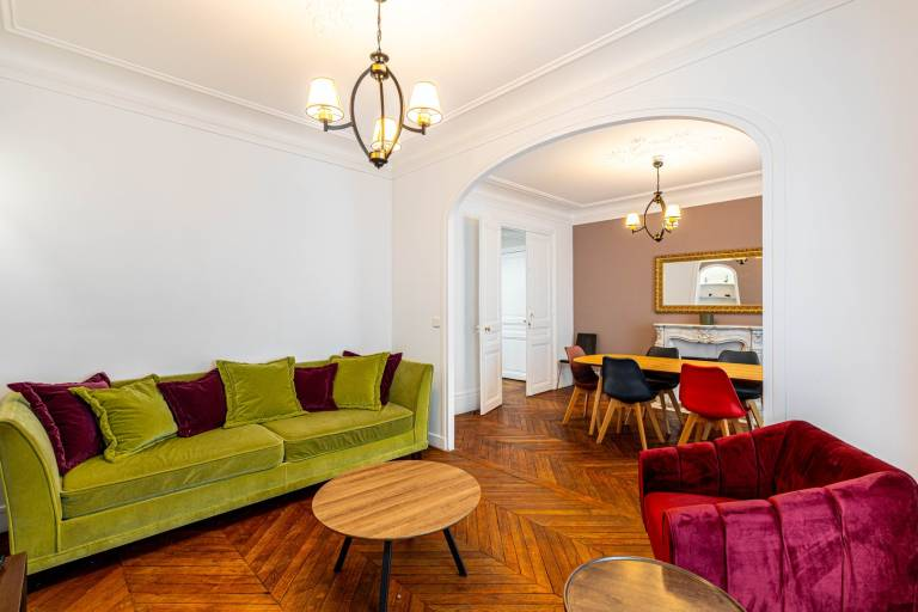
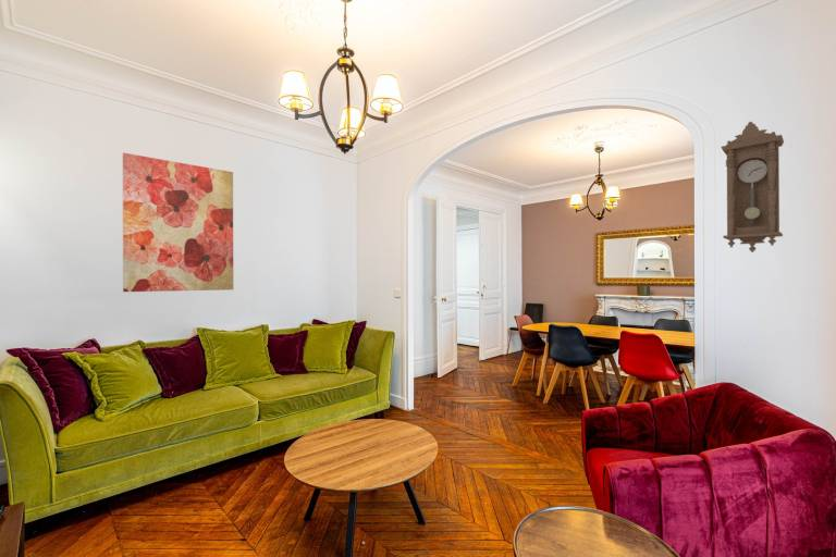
+ pendulum clock [720,121,785,253]
+ wall art [122,152,234,293]
